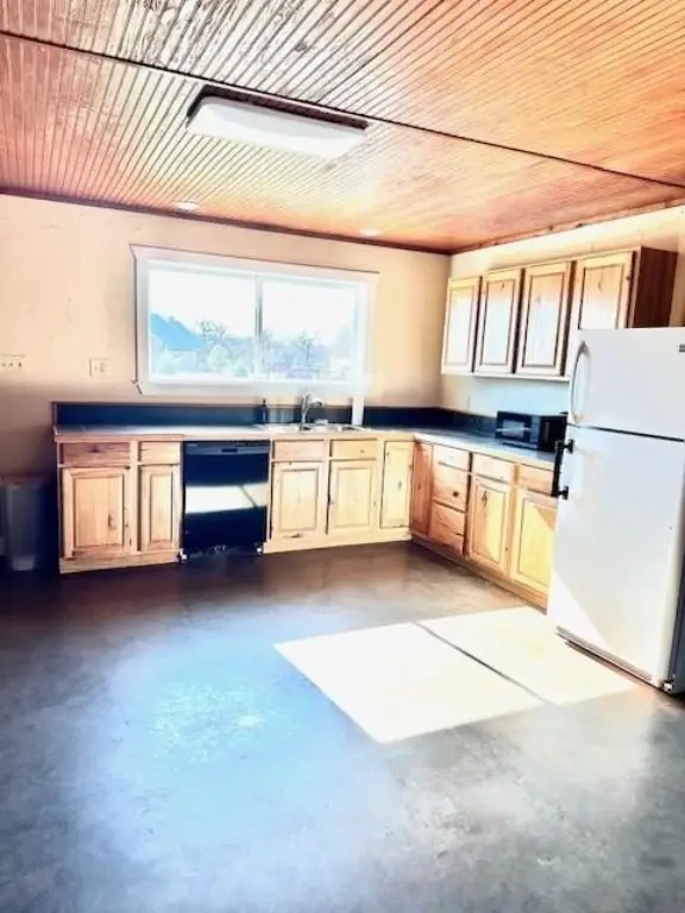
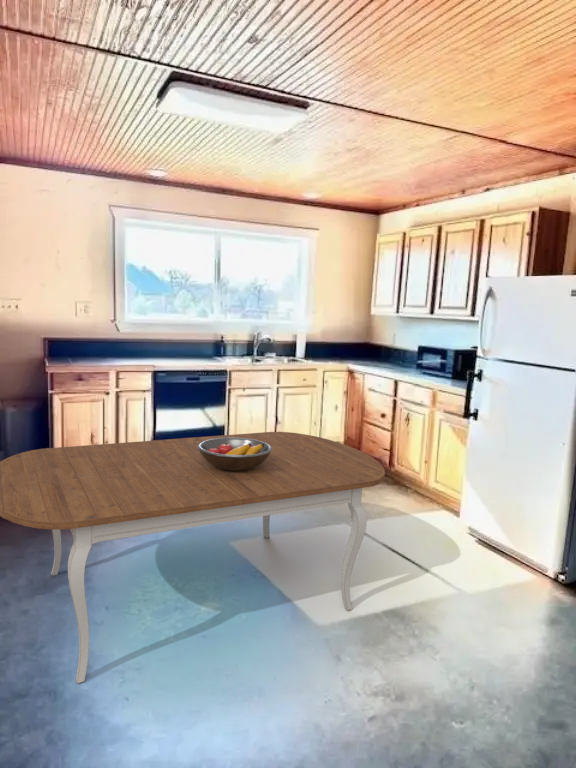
+ dining table [0,431,386,684]
+ fruit bowl [198,438,272,471]
